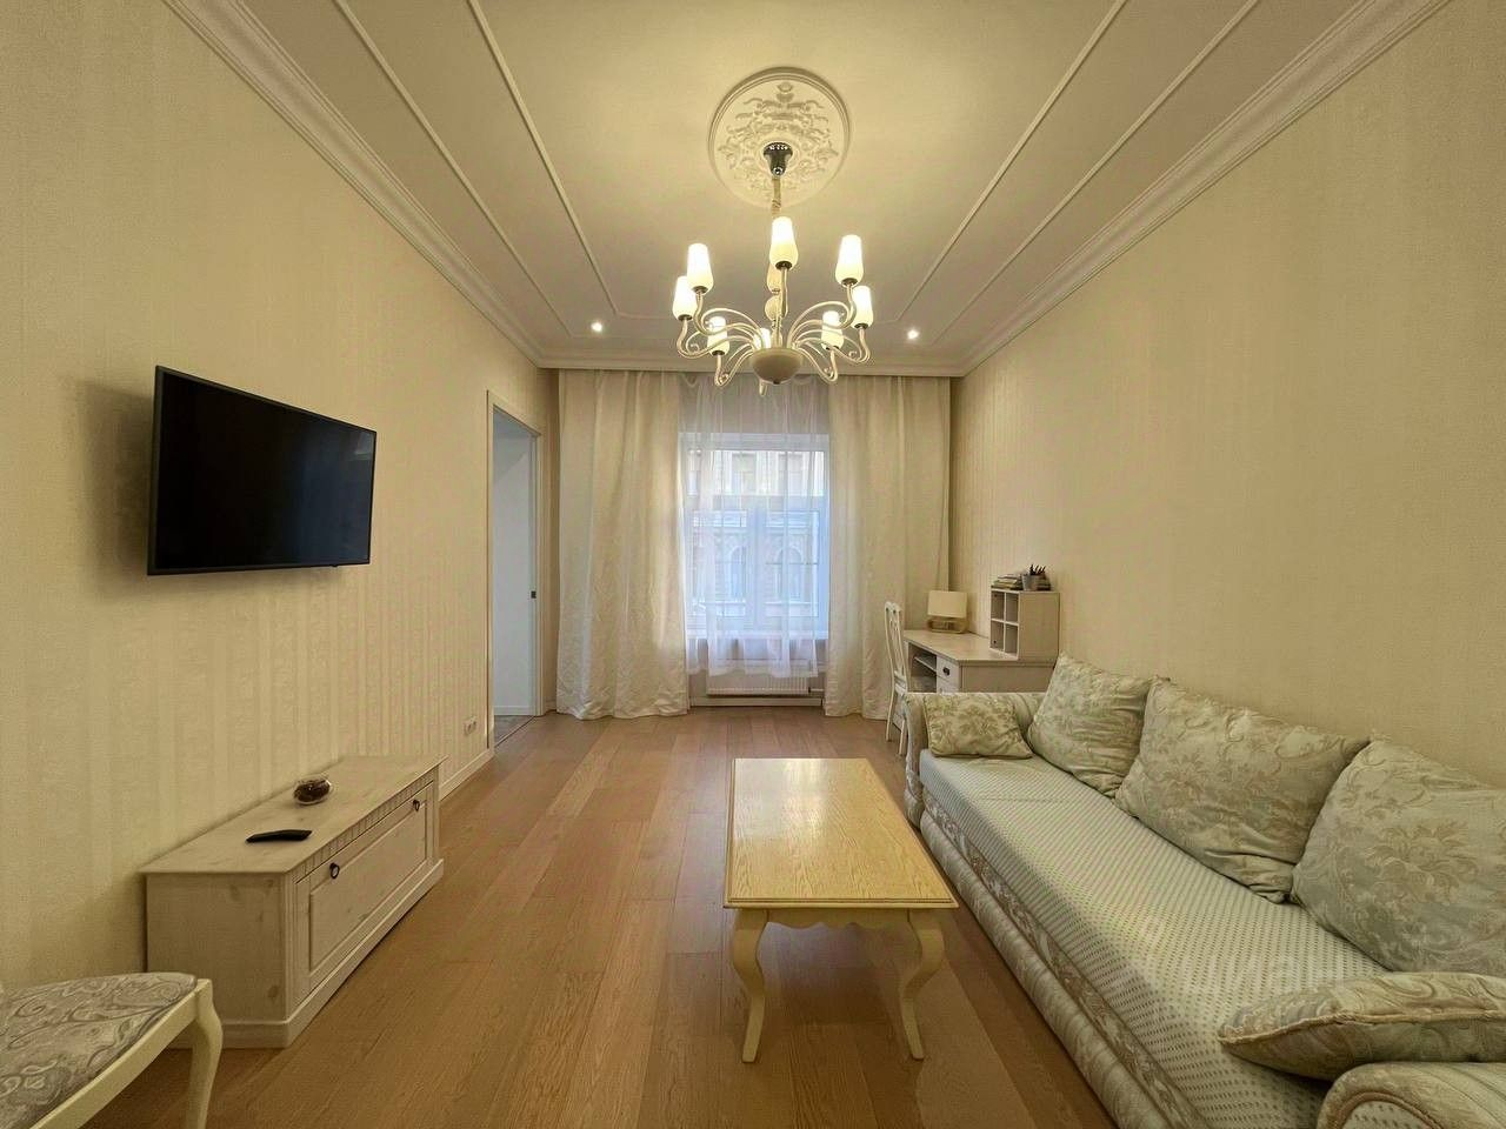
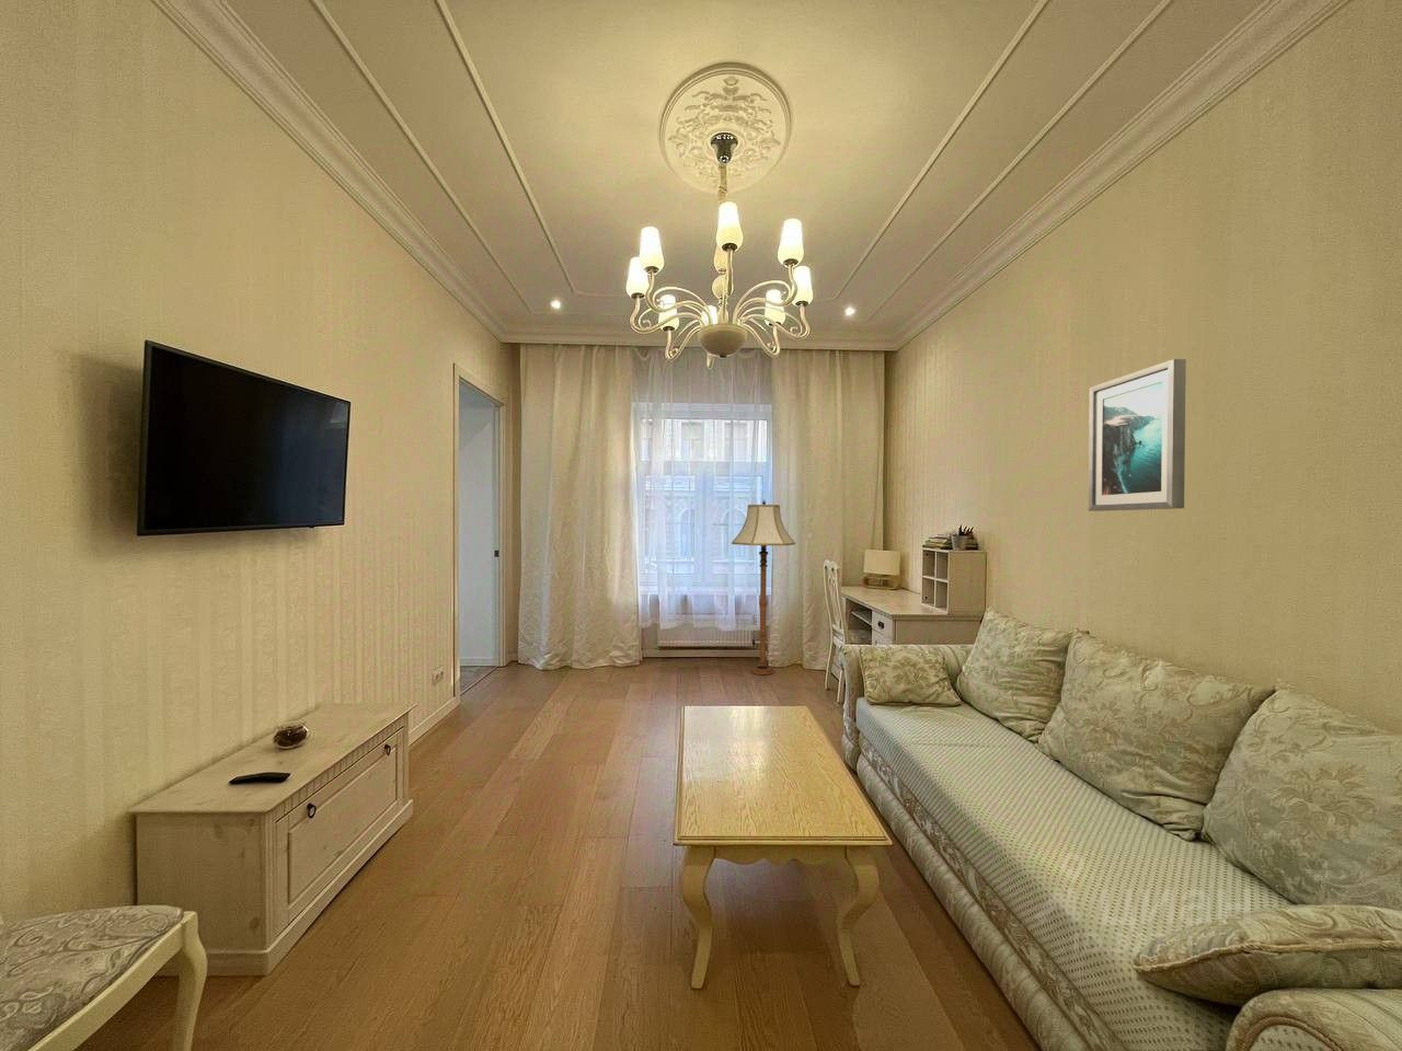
+ wall art [1087,358,1188,512]
+ floor lamp [731,498,796,676]
